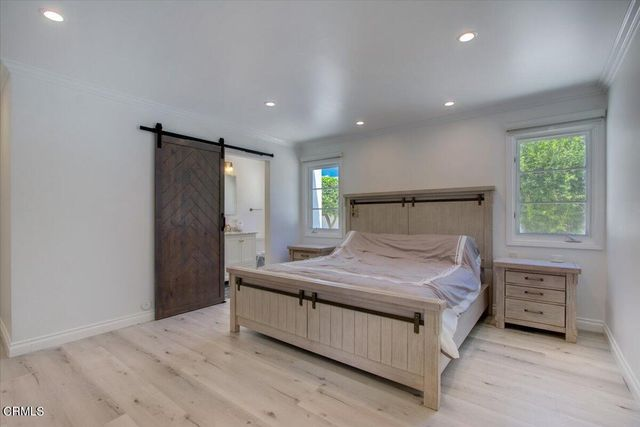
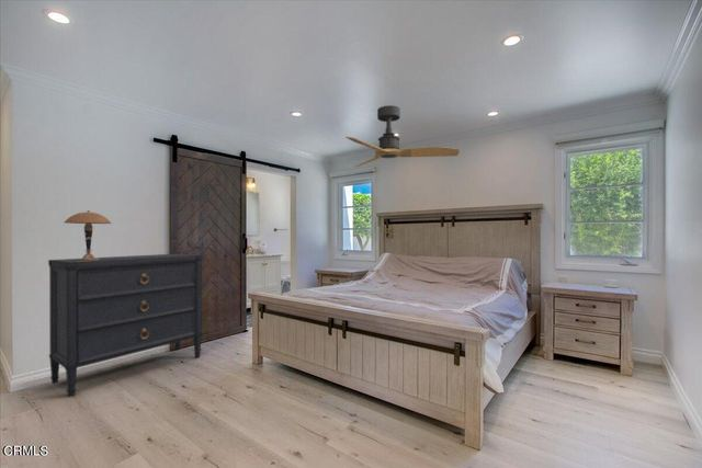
+ table lamp [64,209,112,261]
+ ceiling fan [344,104,461,168]
+ dresser [47,253,204,398]
